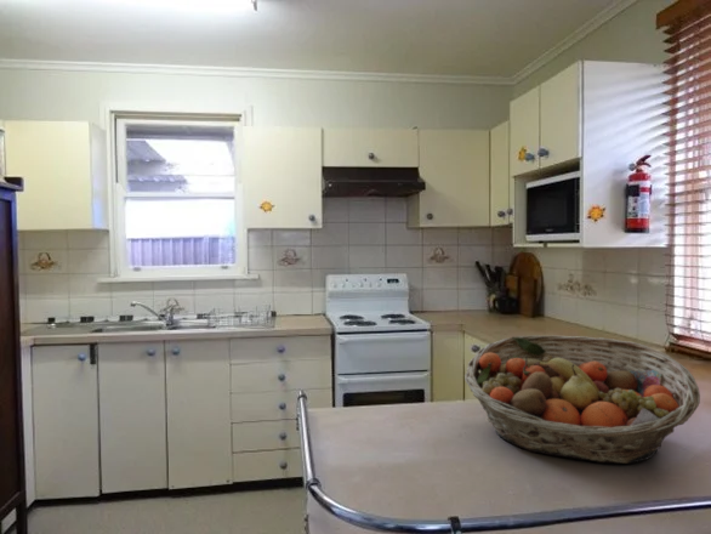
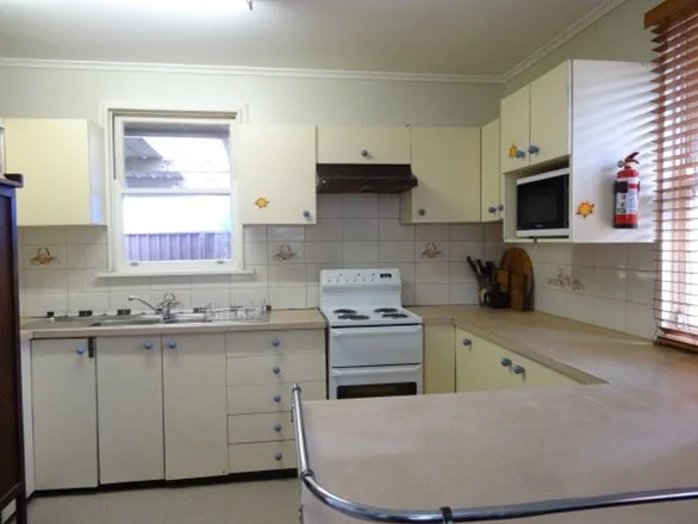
- fruit basket [463,334,701,465]
